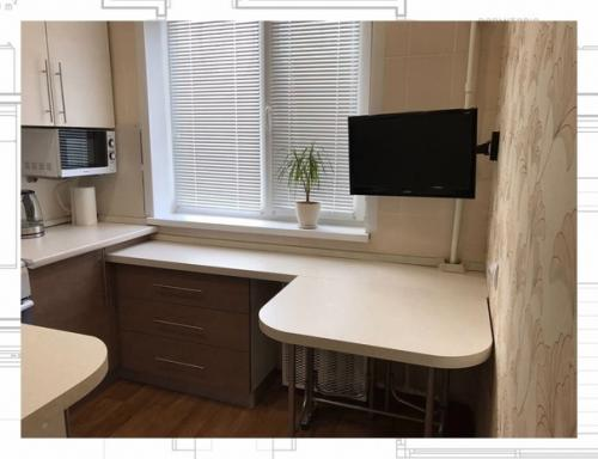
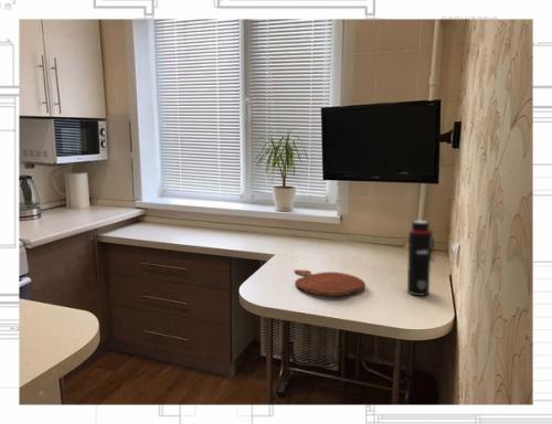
+ cutting board [293,268,367,297]
+ water bottle [406,220,435,297]
